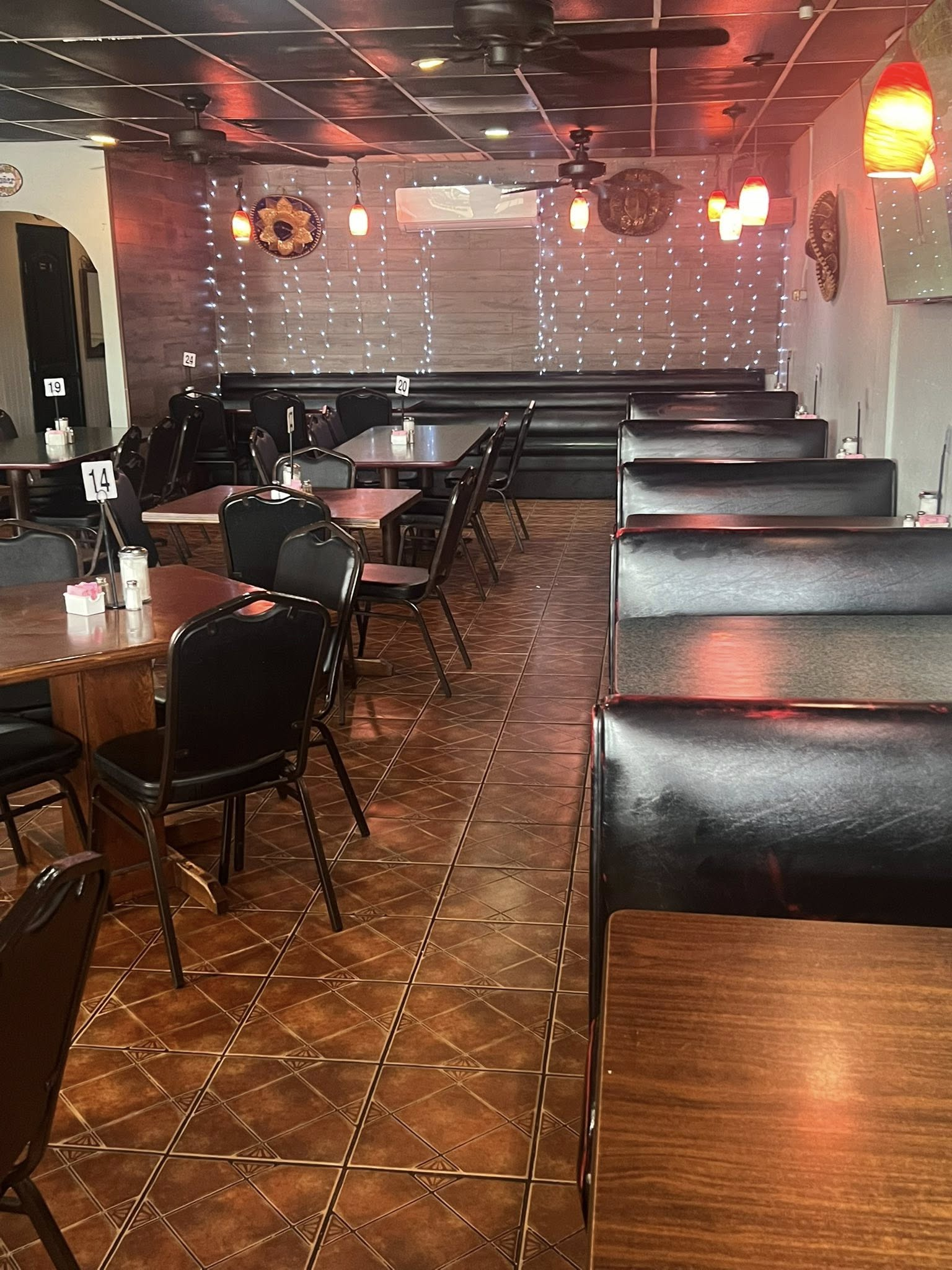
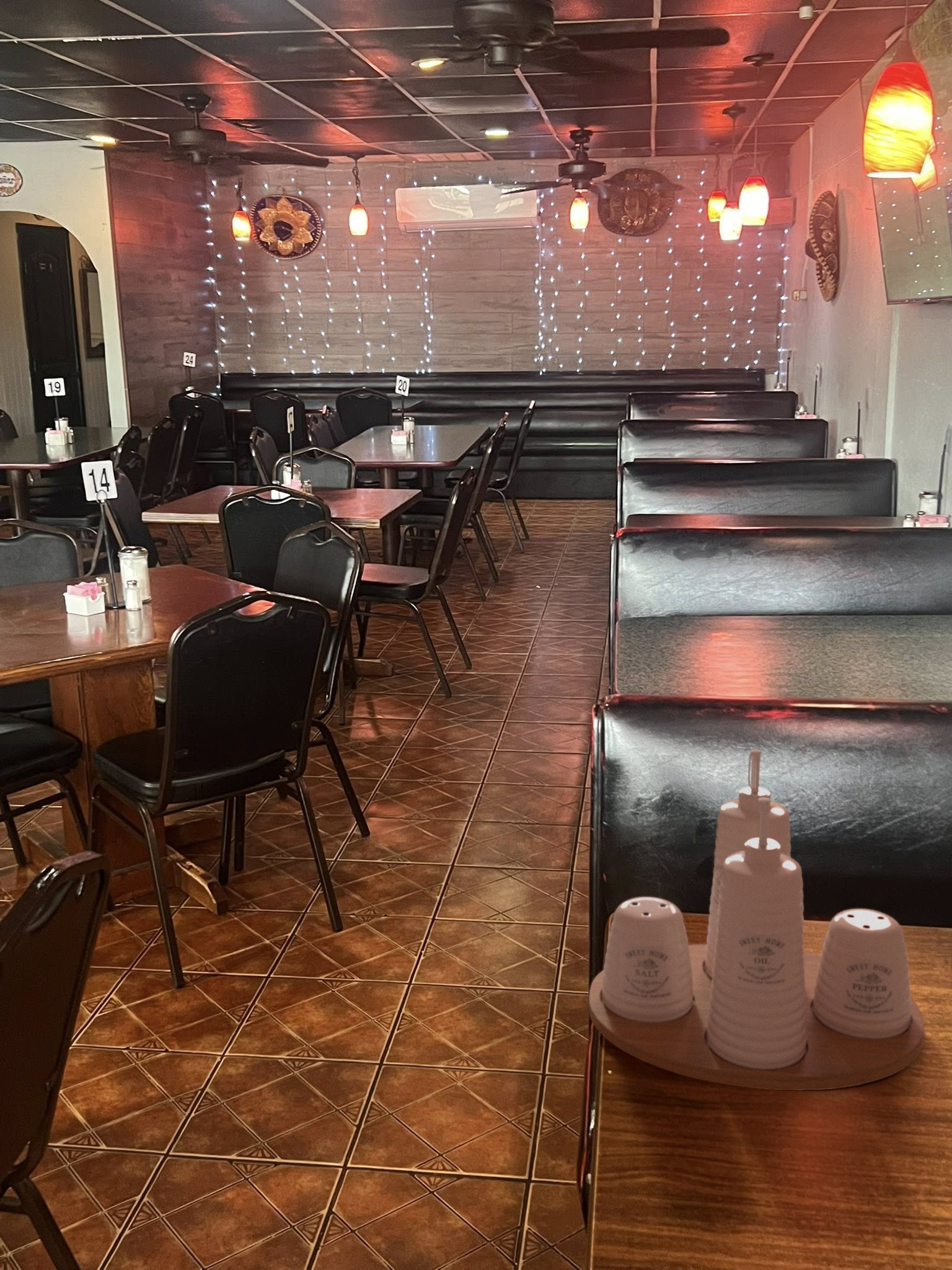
+ condiment set [588,749,925,1091]
